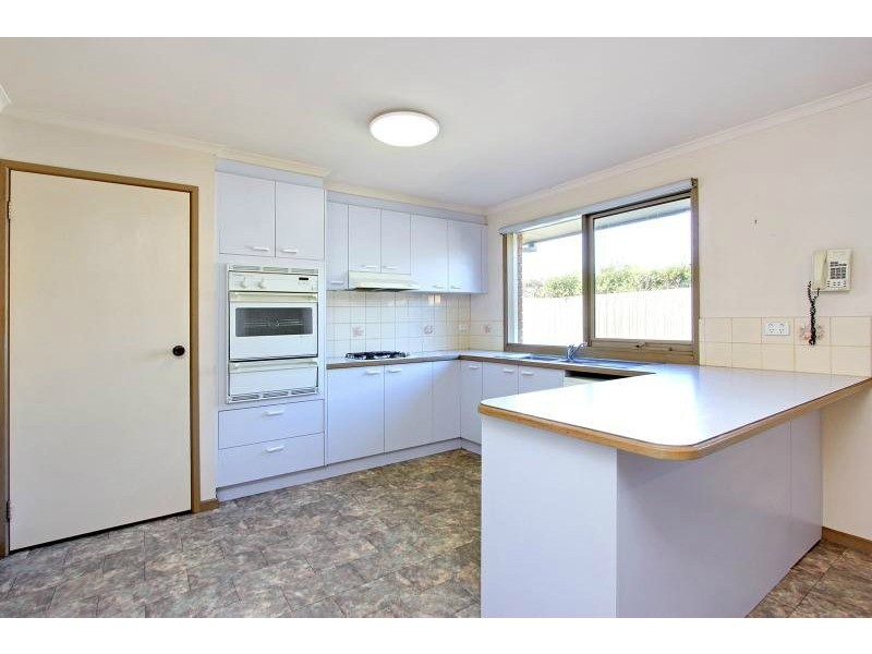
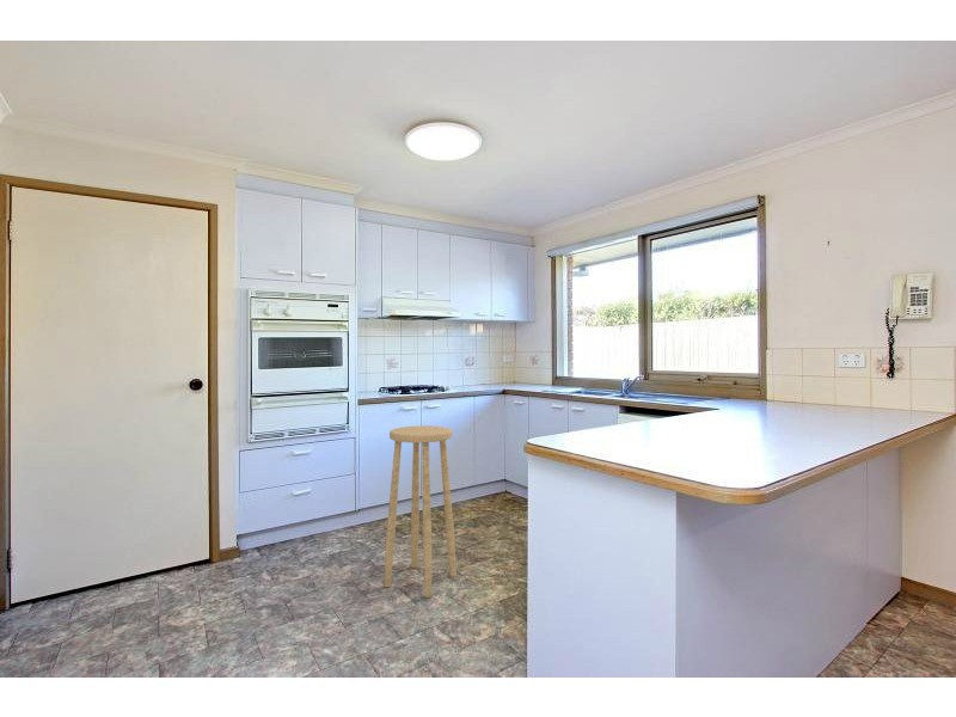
+ stool [382,424,458,599]
